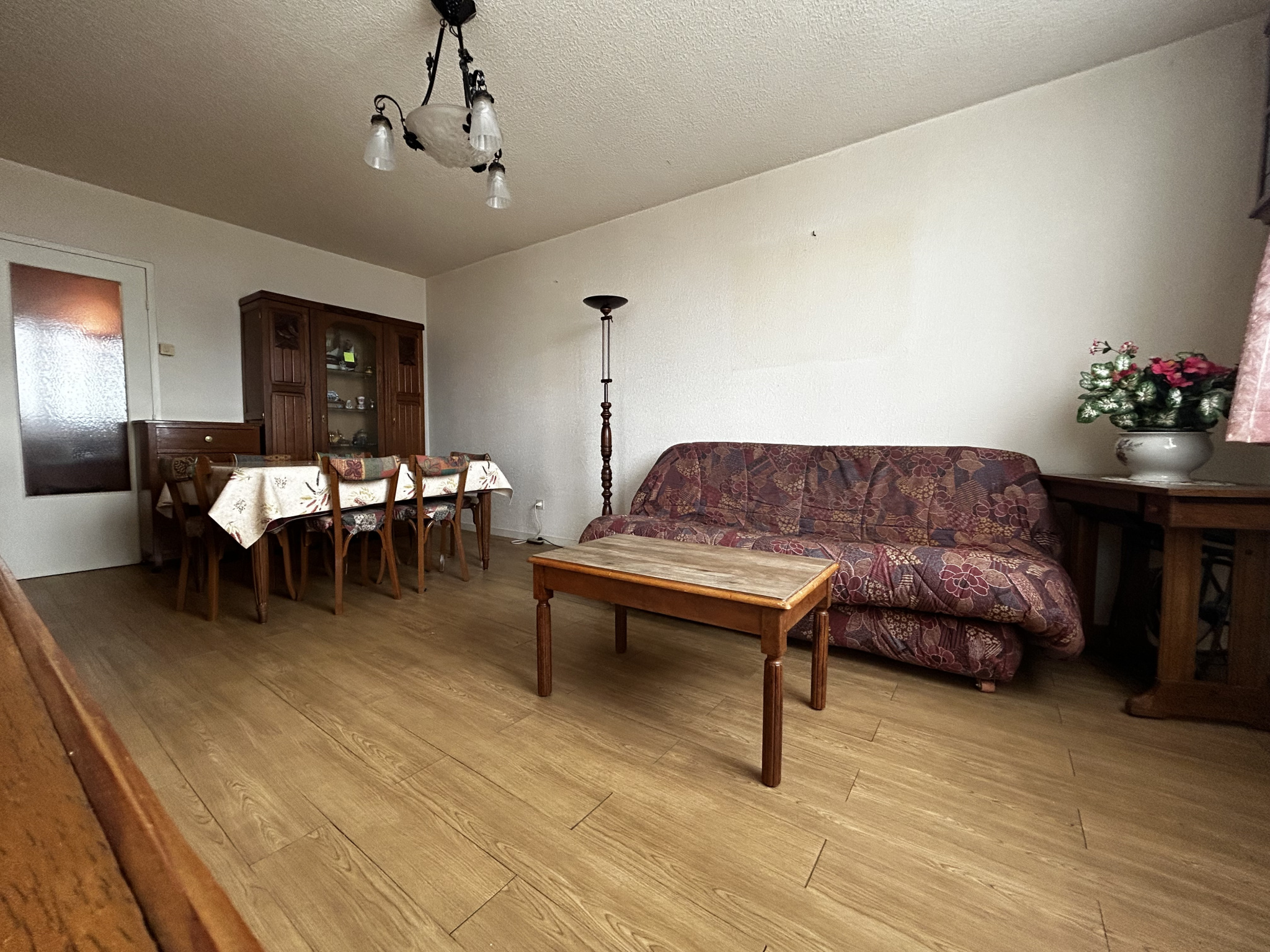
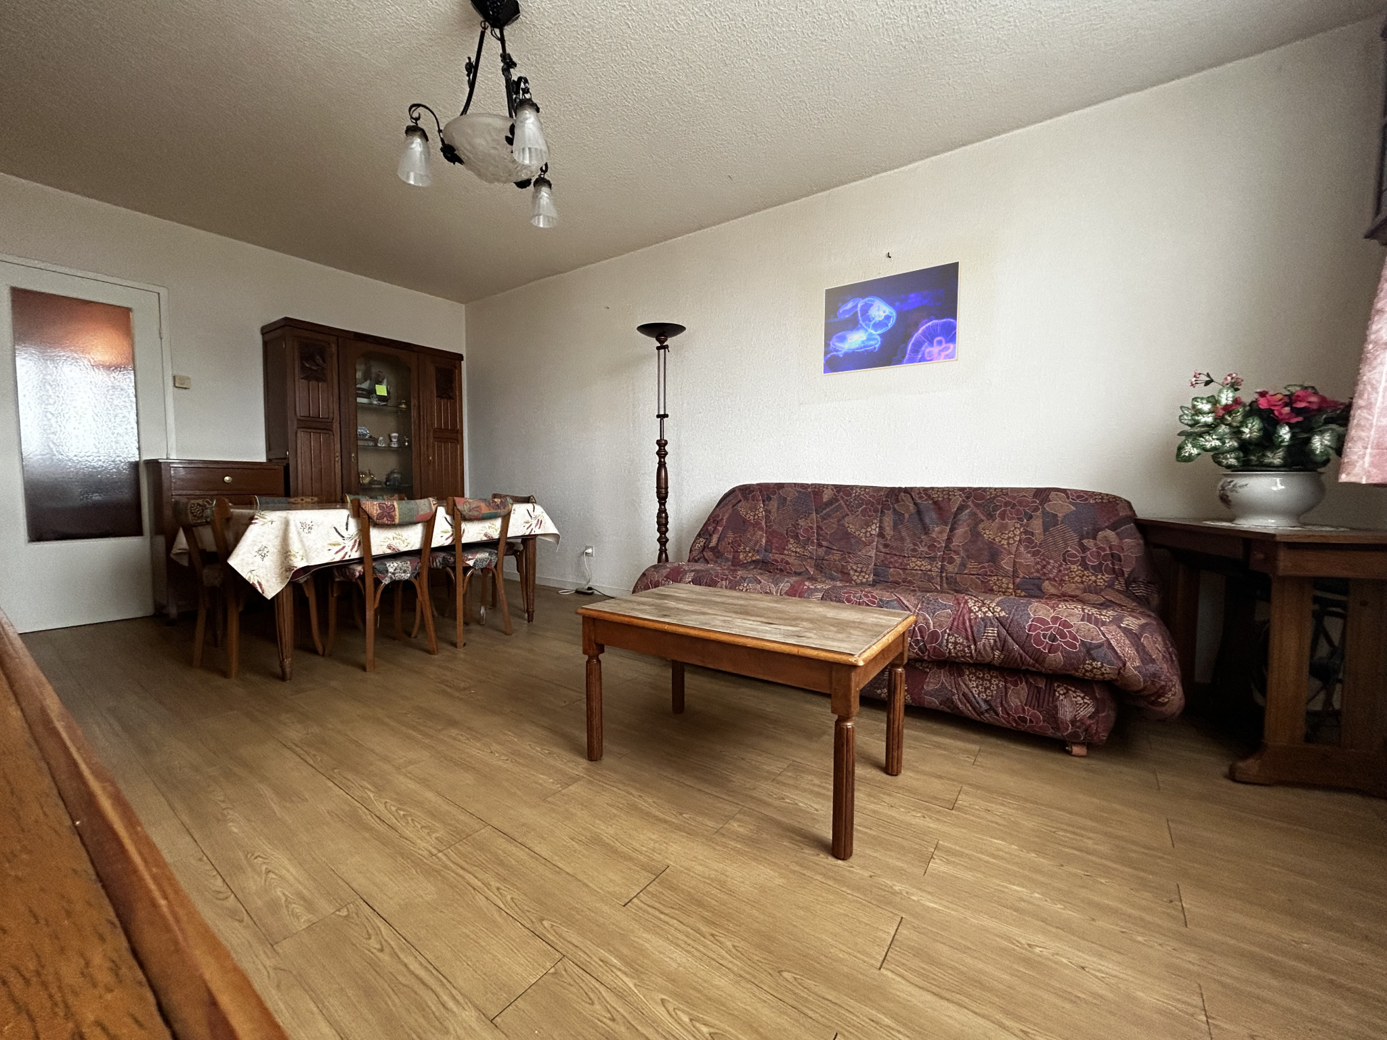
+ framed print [821,259,962,377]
